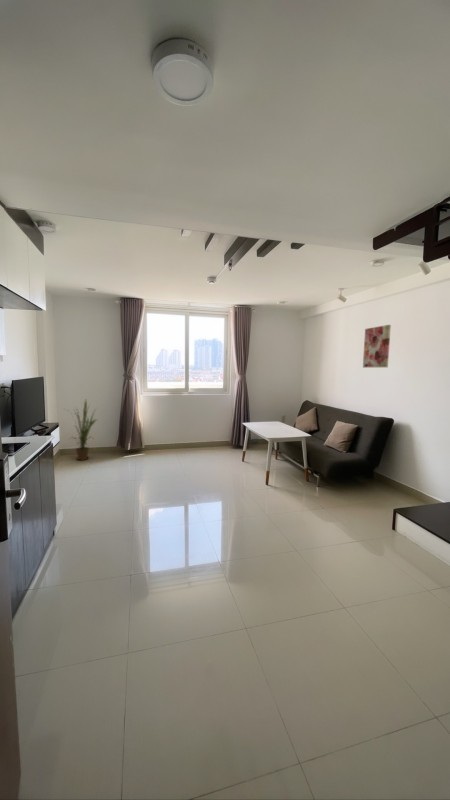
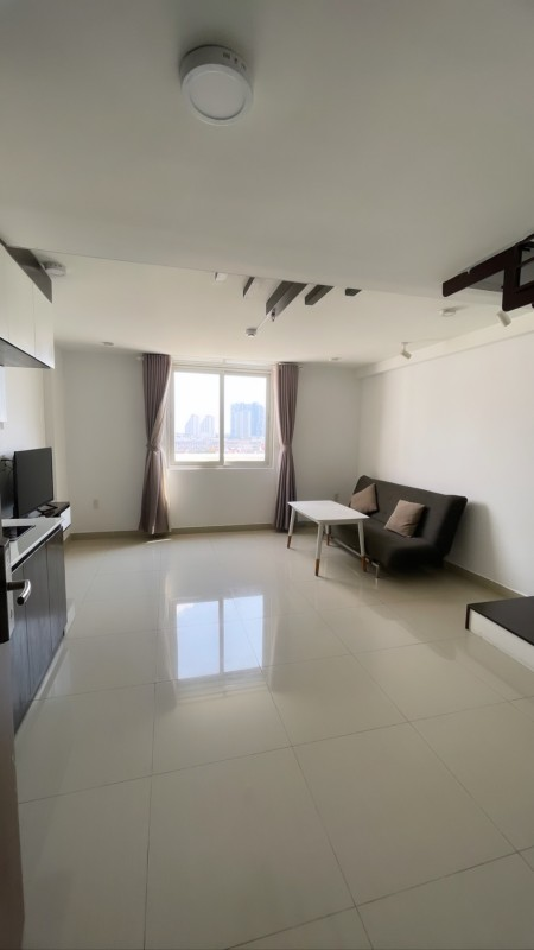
- house plant [64,399,99,461]
- wall art [362,324,392,368]
